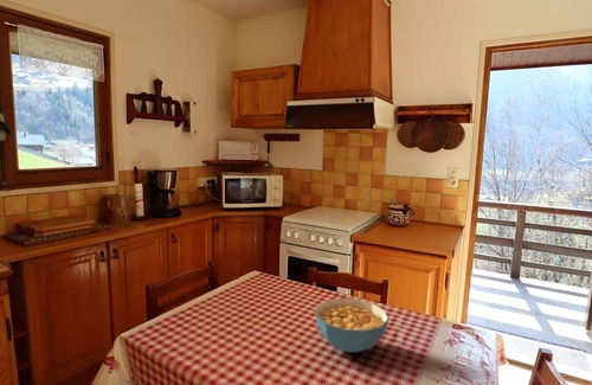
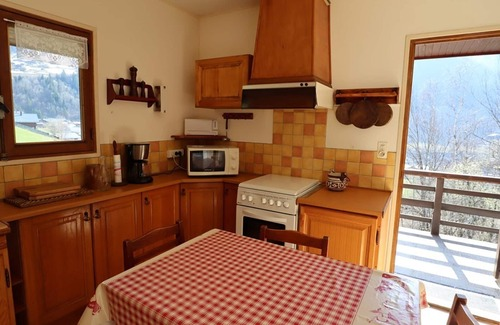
- cereal bowl [315,297,390,353]
